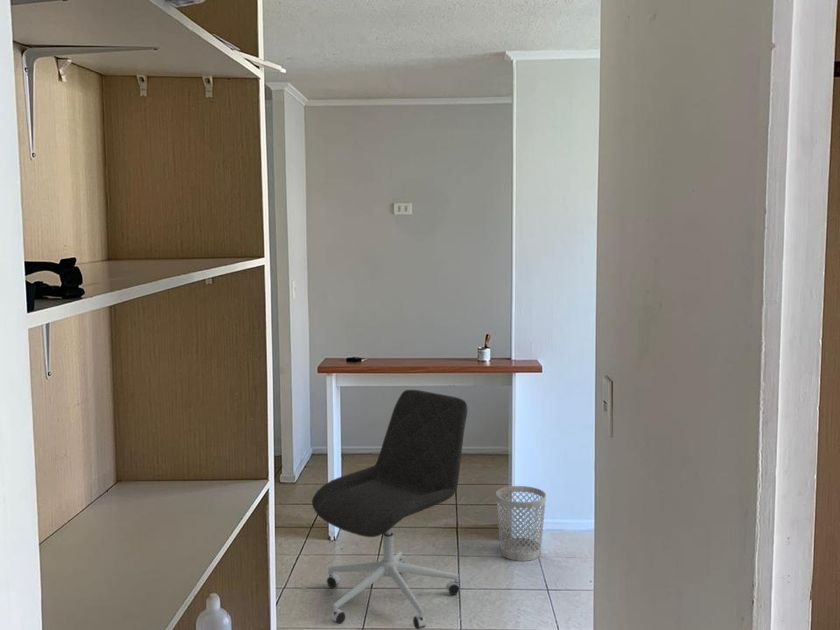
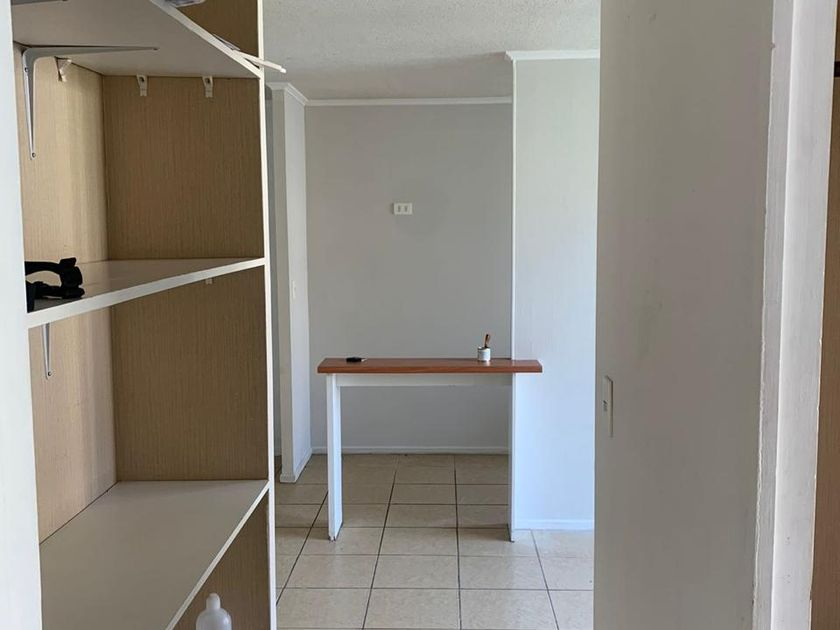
- office chair [311,389,468,630]
- wastebasket [495,485,547,562]
